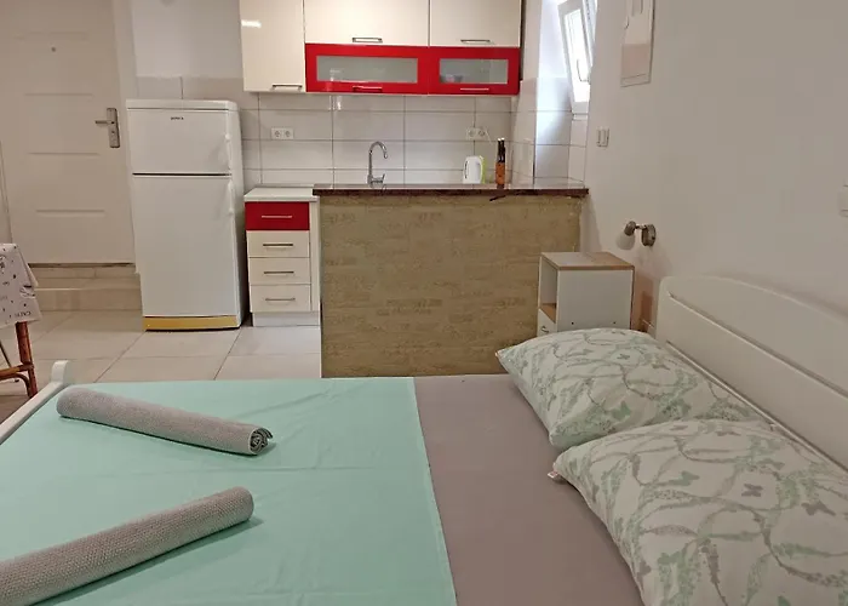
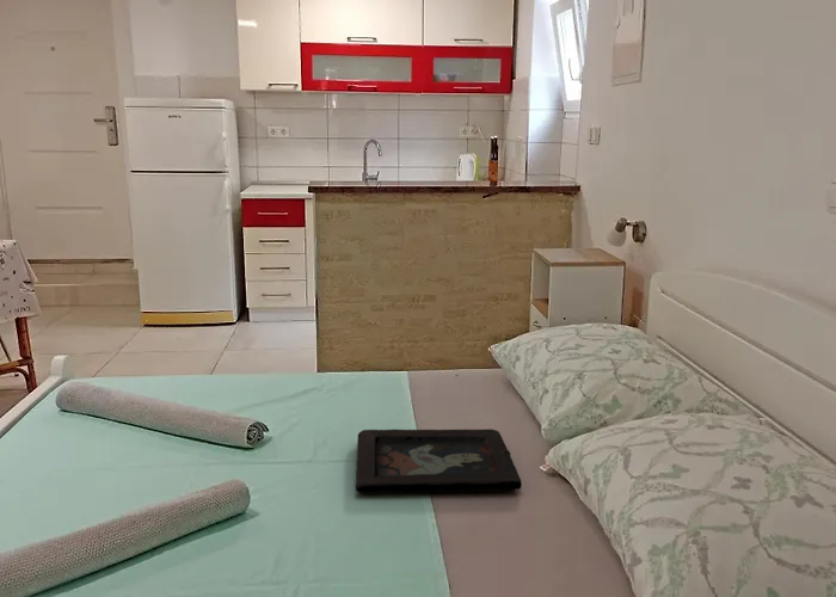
+ decorative tray [355,427,523,494]
